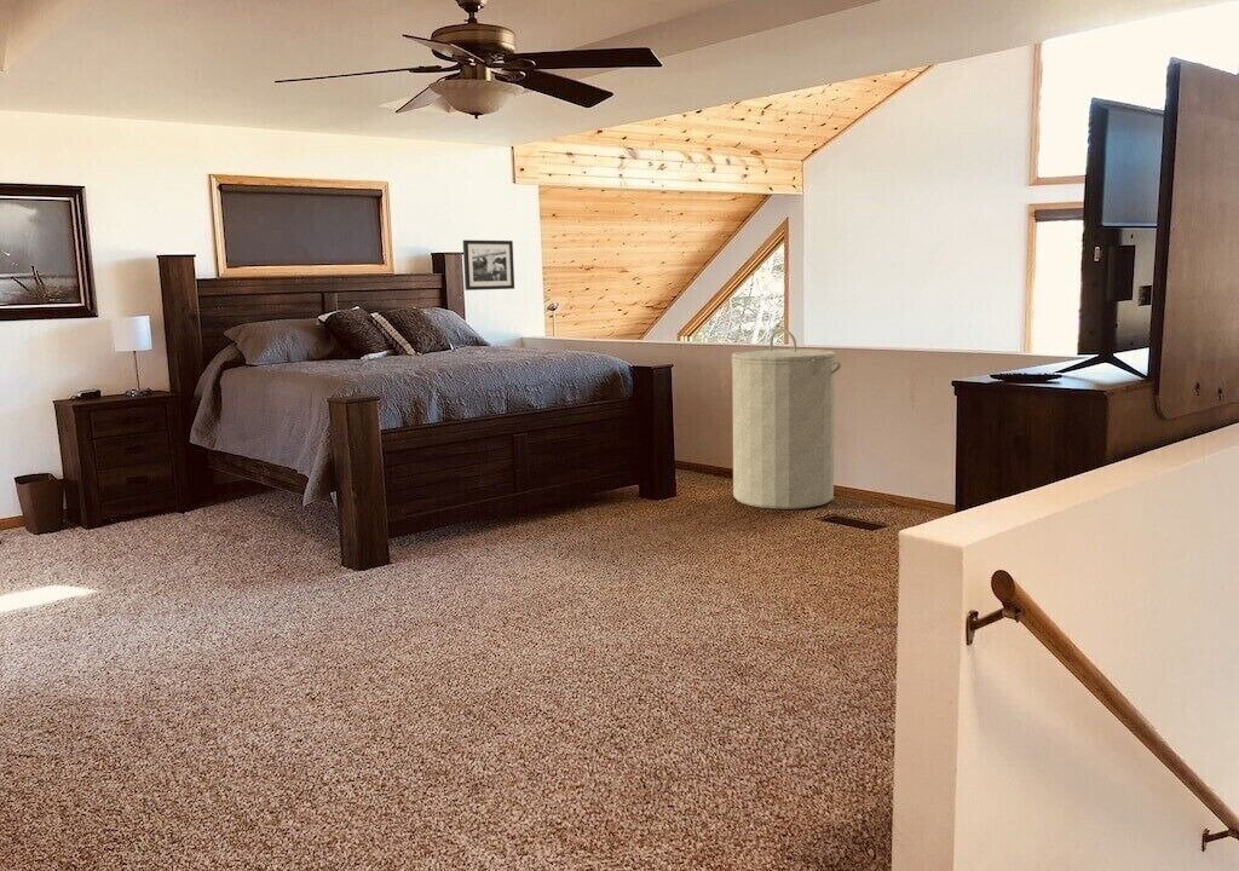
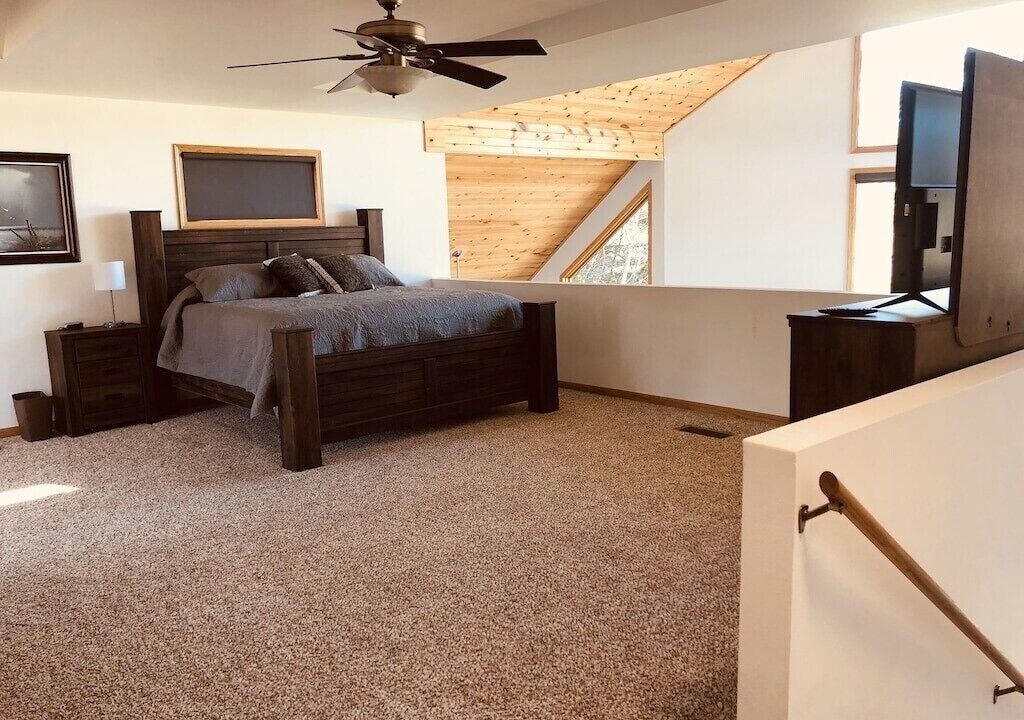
- picture frame [462,240,515,292]
- laundry hamper [731,328,842,511]
